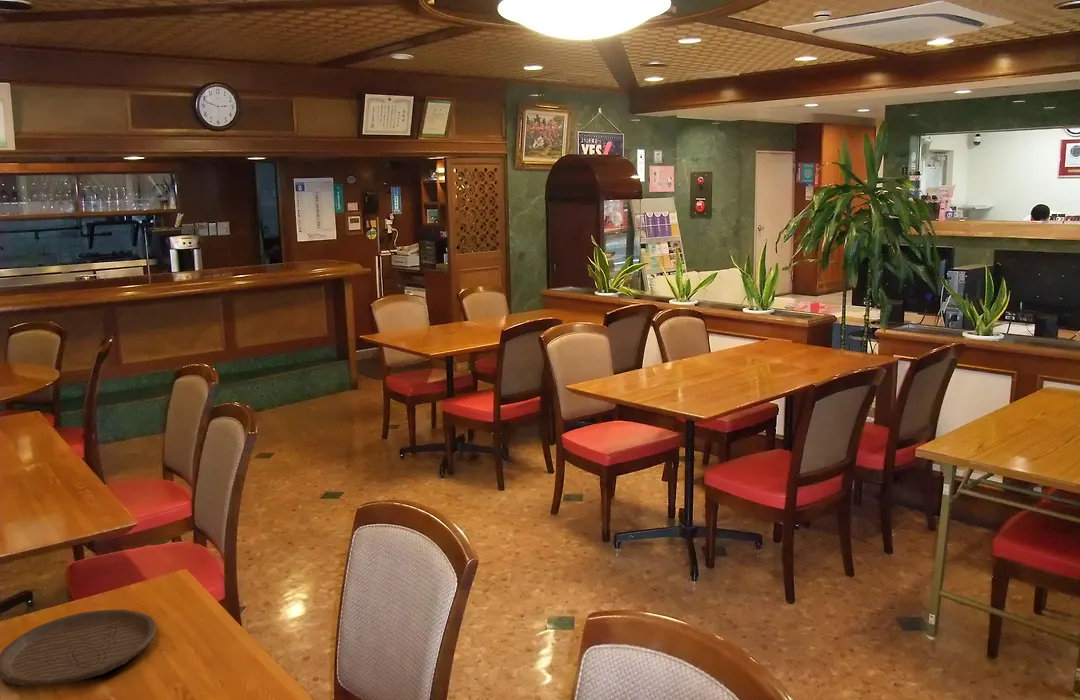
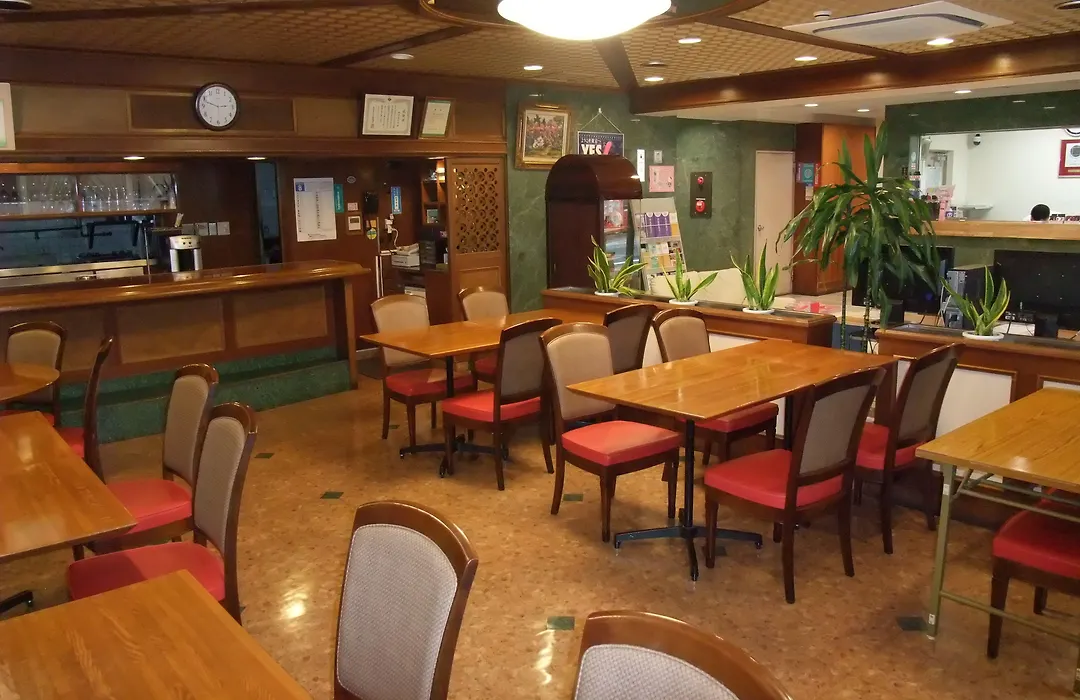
- plate [0,609,157,687]
